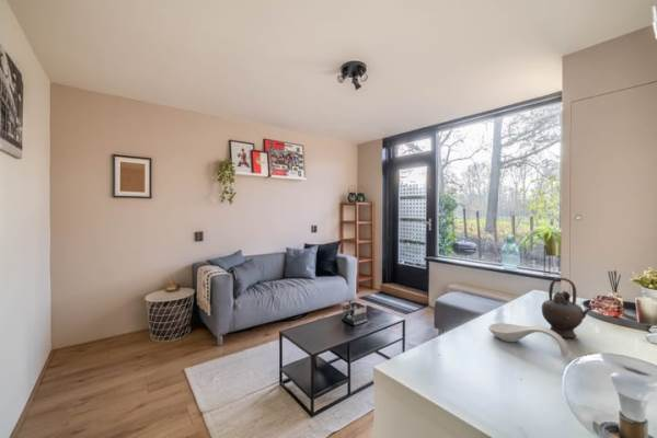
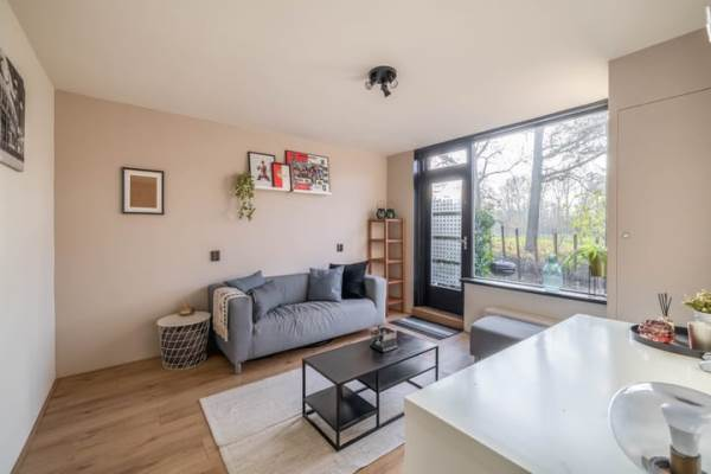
- spoon rest [487,322,569,358]
- teapot [541,277,595,338]
